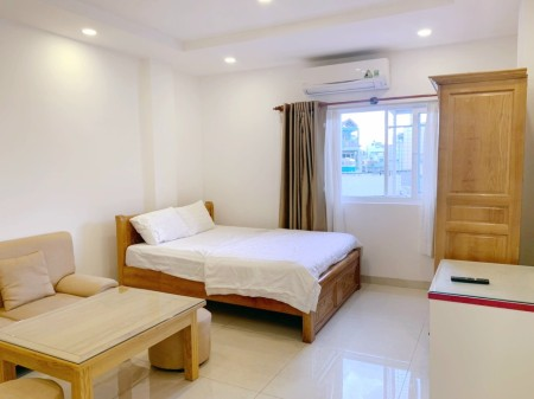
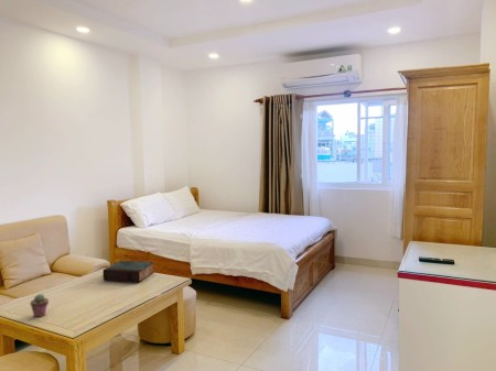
+ book [103,260,155,284]
+ potted succulent [29,293,50,318]
